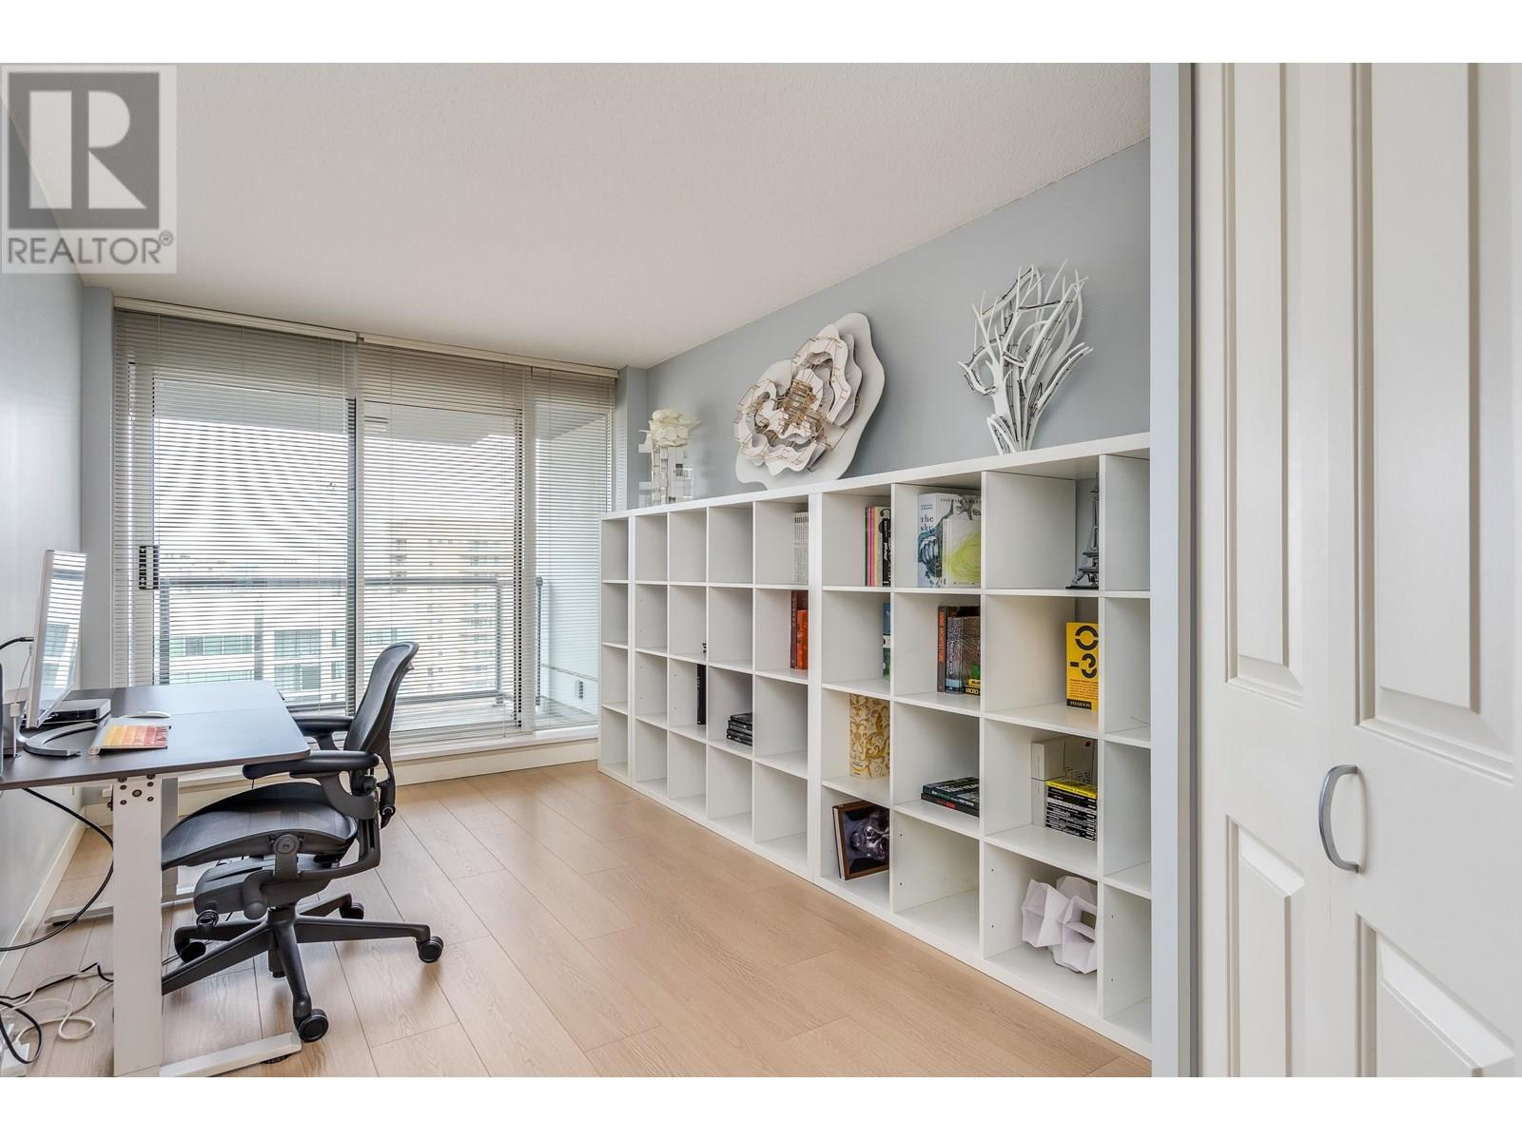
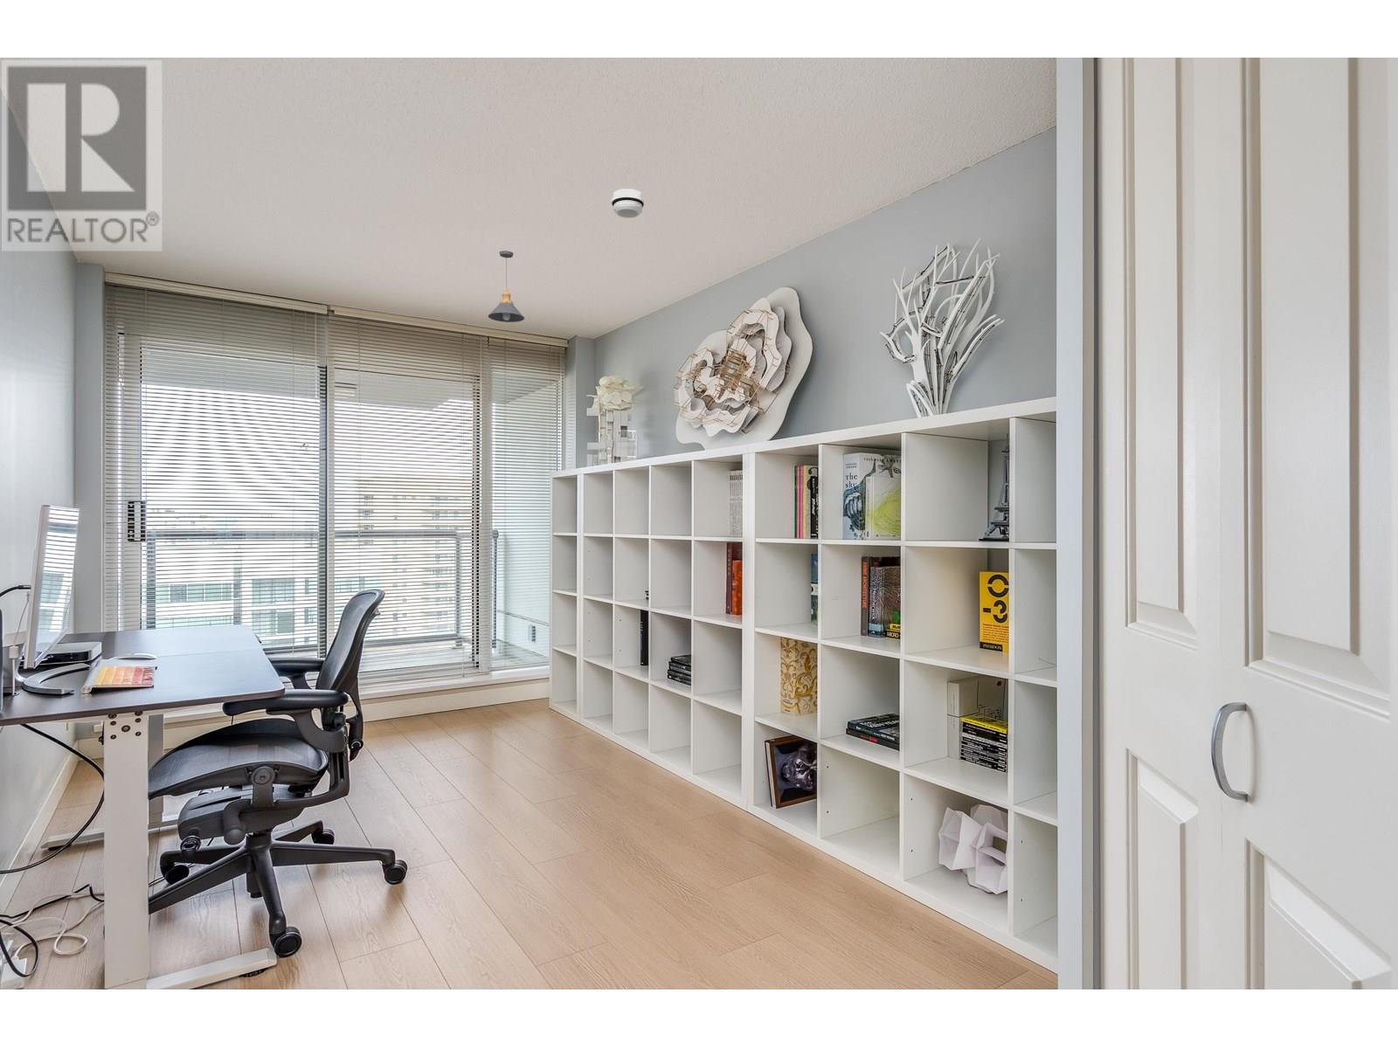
+ pendant light [488,250,525,324]
+ smoke detector [611,188,645,219]
